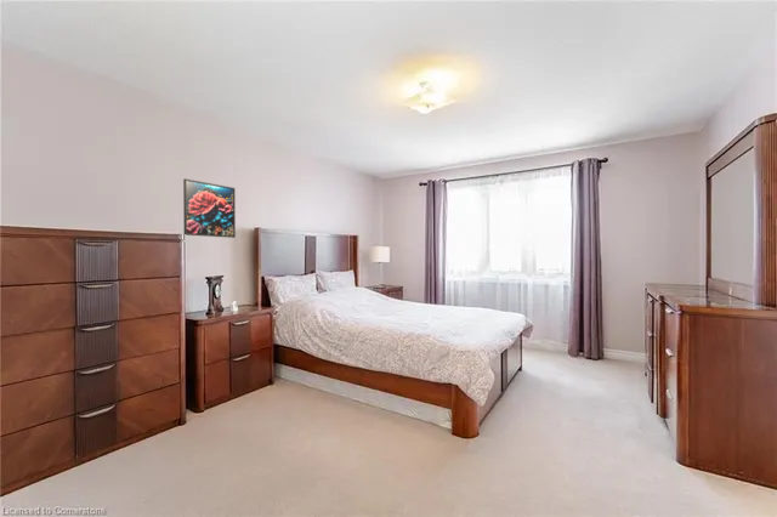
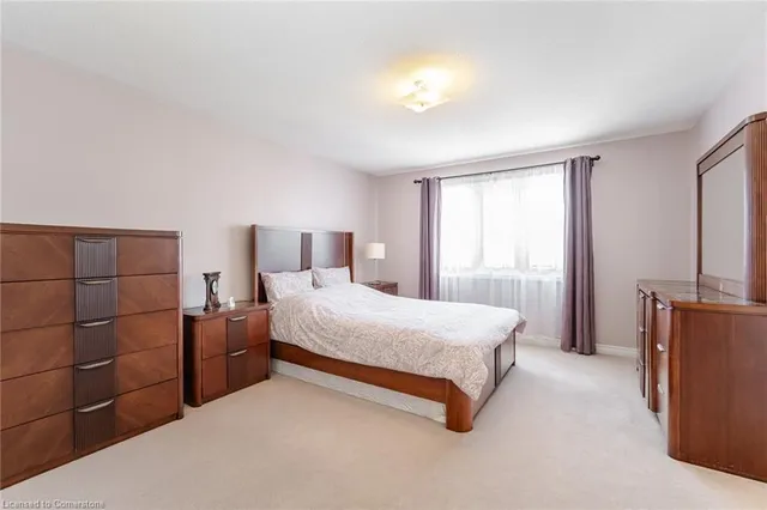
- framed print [182,177,237,239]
